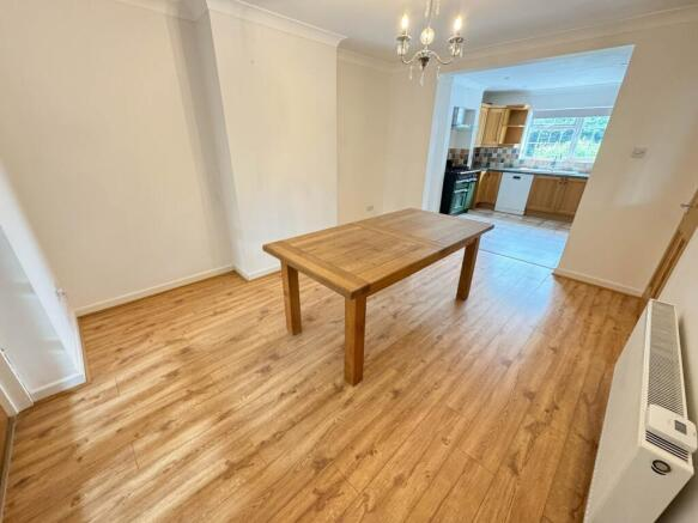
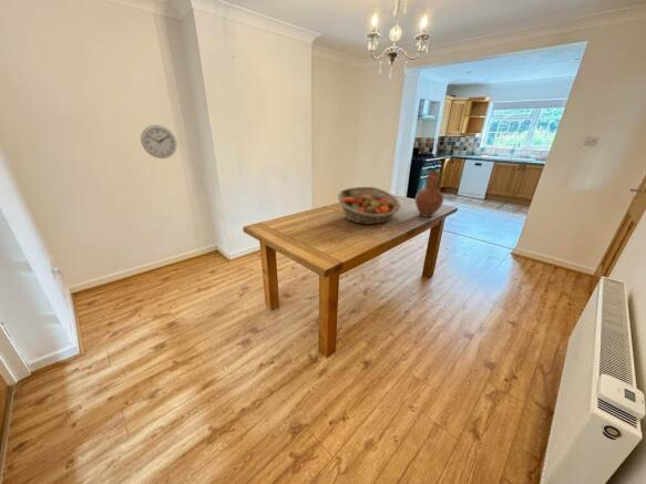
+ fruit basket [337,186,401,225]
+ vase [414,169,444,218]
+ wall clock [140,124,178,159]
